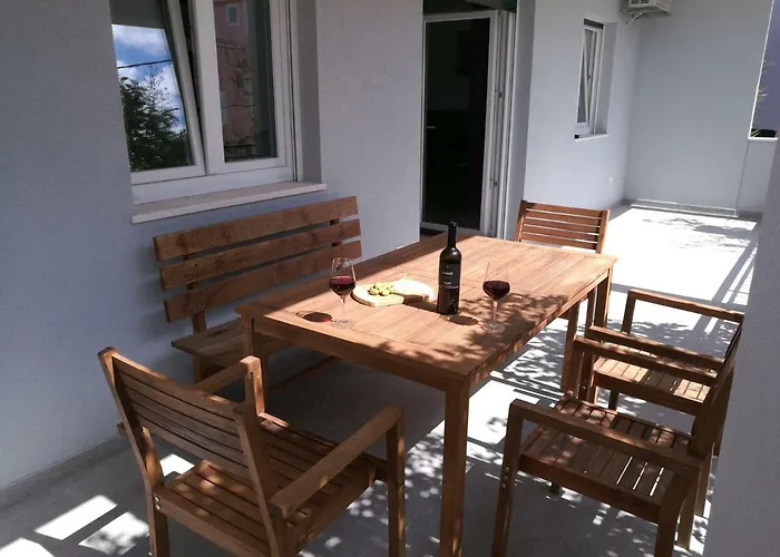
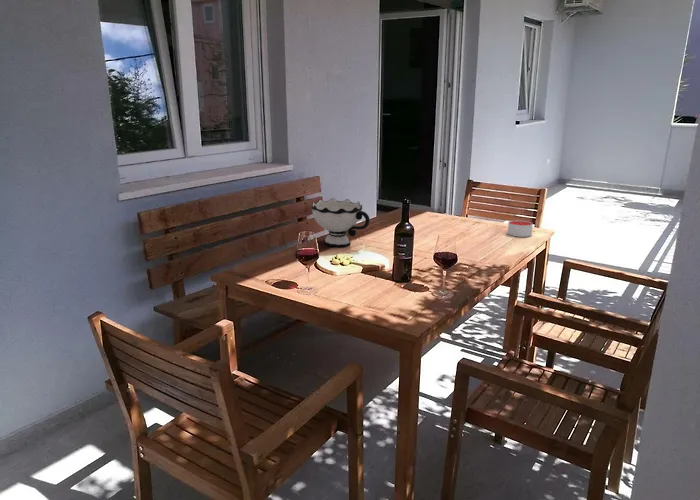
+ bowl [311,197,371,248]
+ candle [507,219,534,238]
